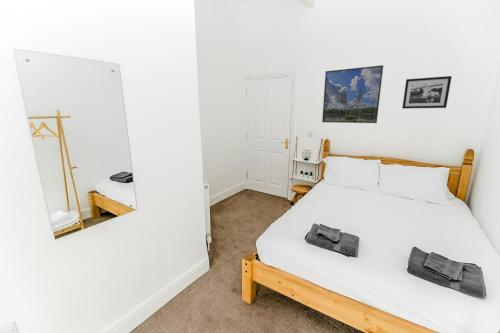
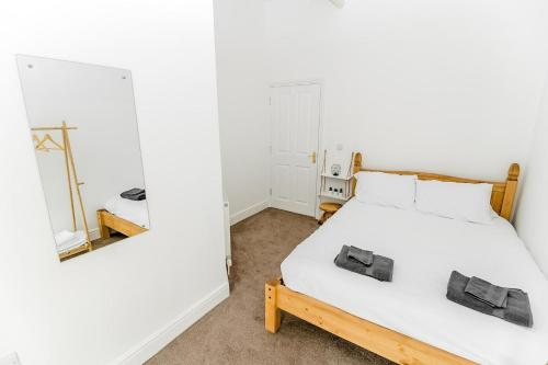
- picture frame [401,75,453,110]
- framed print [321,64,384,124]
